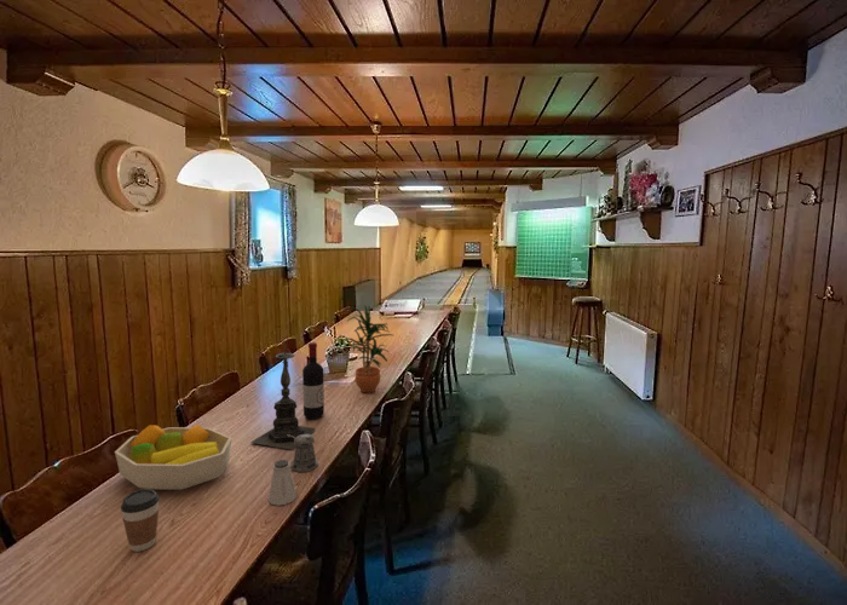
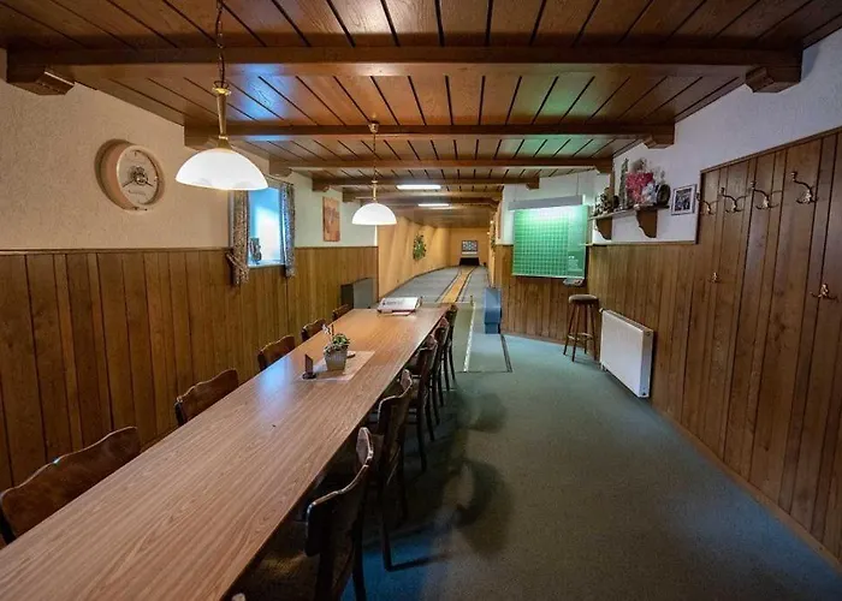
- potted plant [344,304,393,393]
- saltshaker [267,459,298,507]
- candle holder [249,340,317,451]
- pepper shaker [287,434,319,473]
- coffee cup [120,489,161,553]
- wine bottle [301,341,325,421]
- fruit bowl [114,424,232,491]
